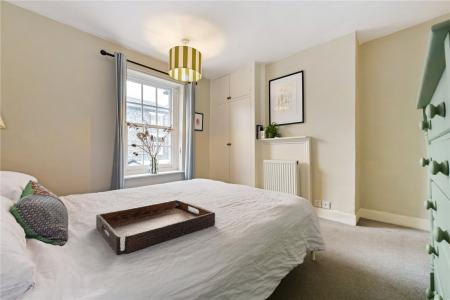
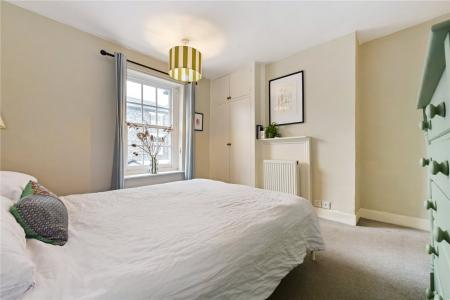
- serving tray [95,198,216,255]
